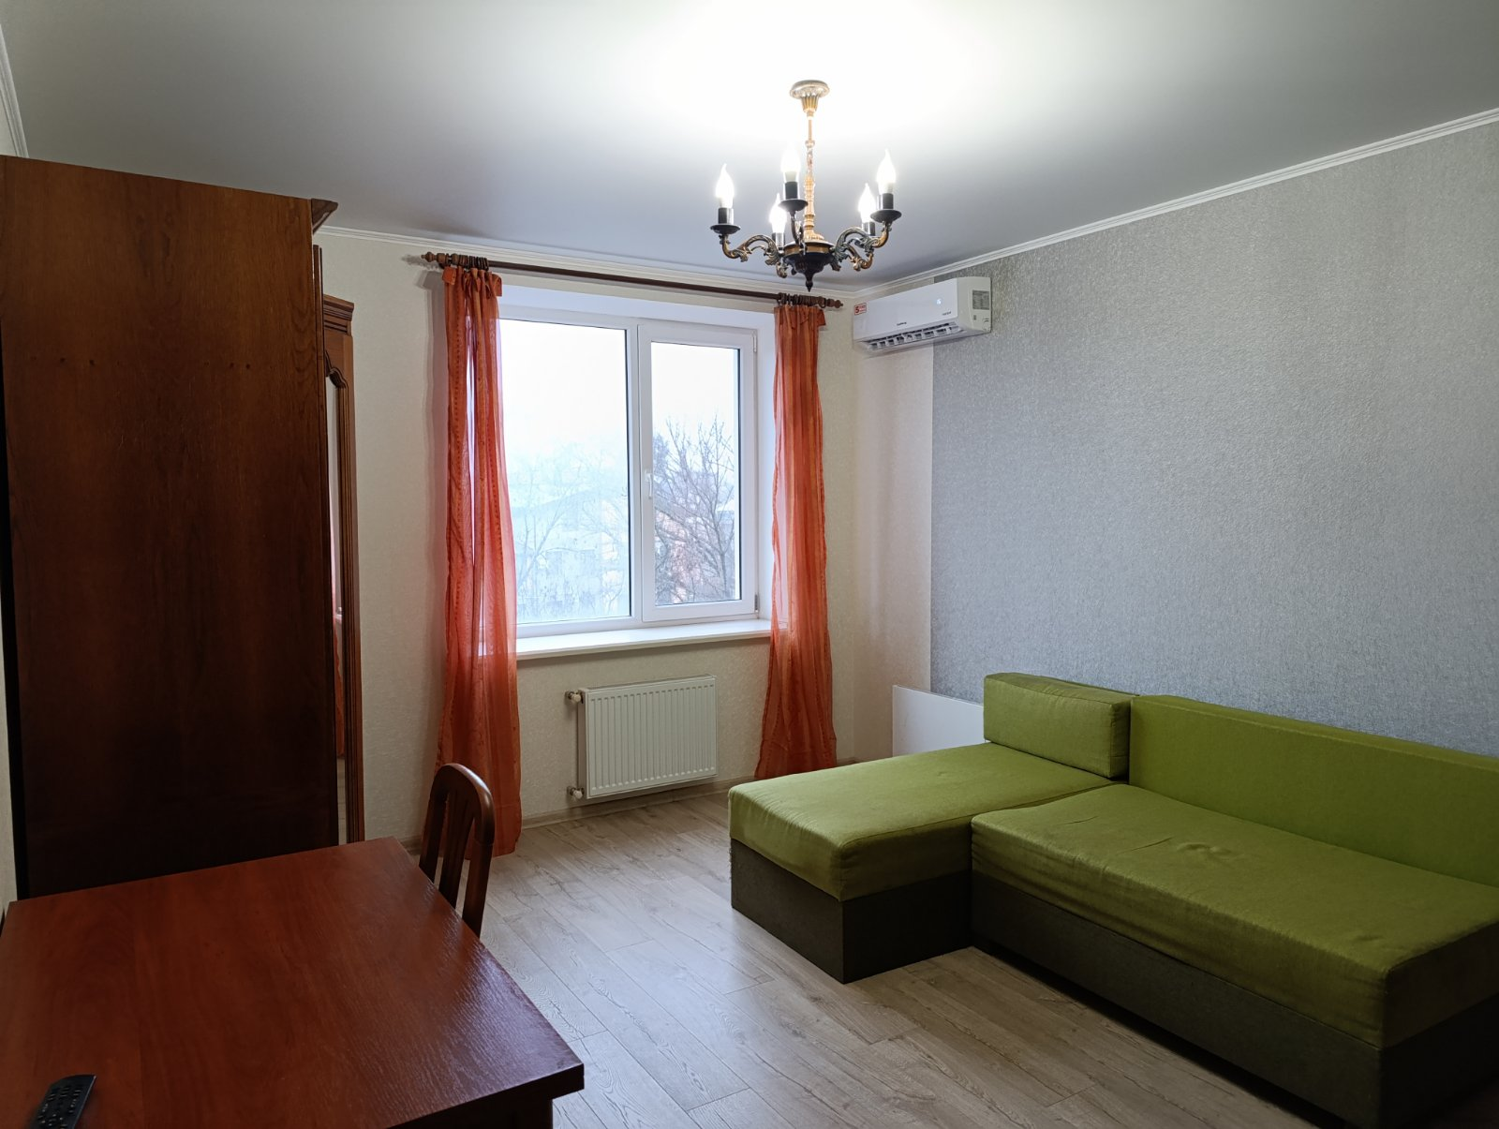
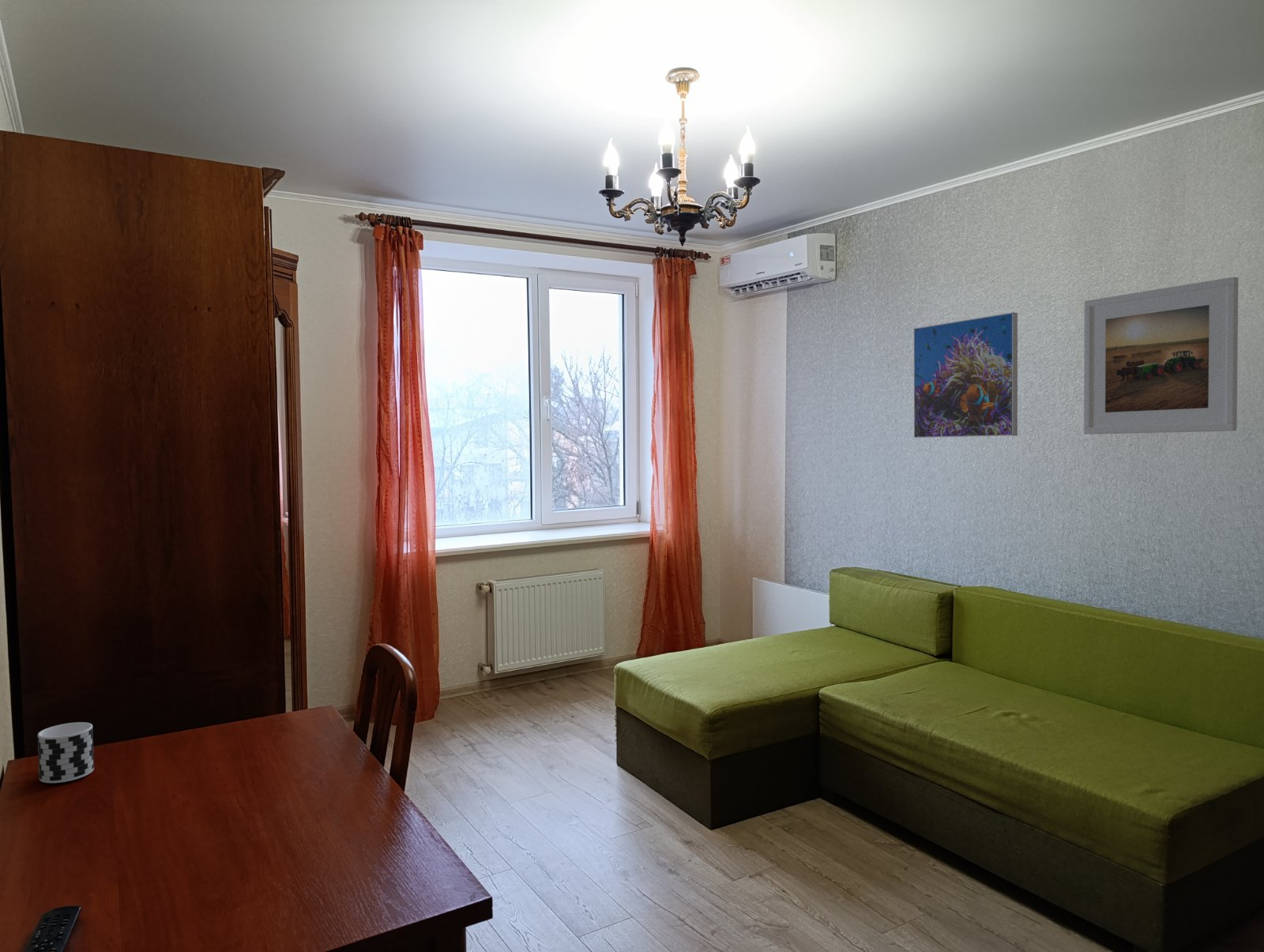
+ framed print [1083,277,1239,435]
+ cup [37,721,95,784]
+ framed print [913,311,1018,438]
